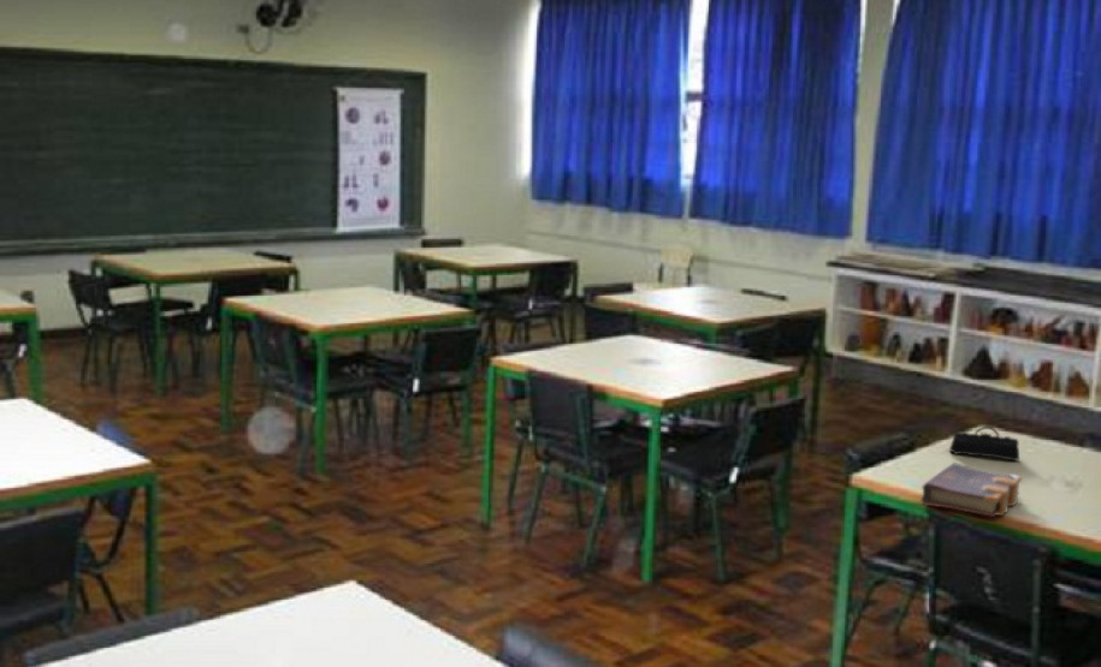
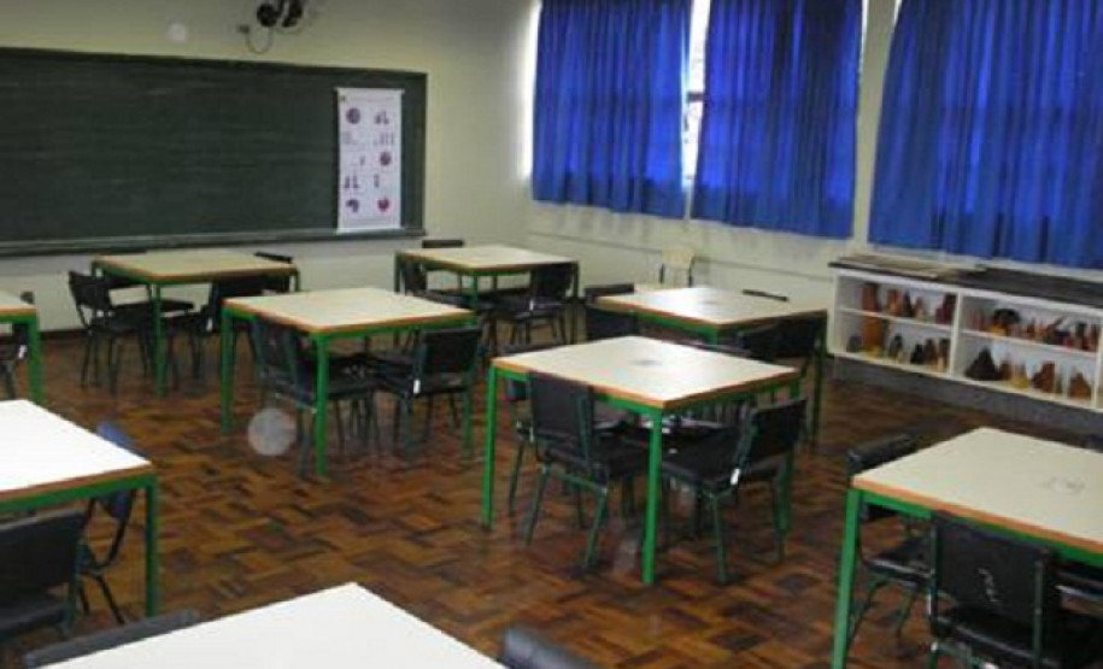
- pencil case [948,425,1020,461]
- book [921,461,1023,518]
